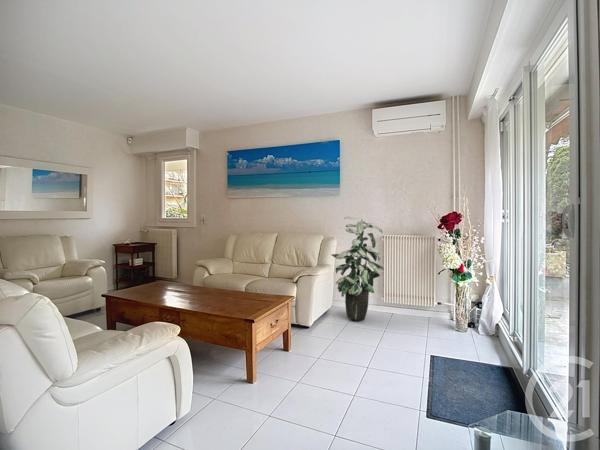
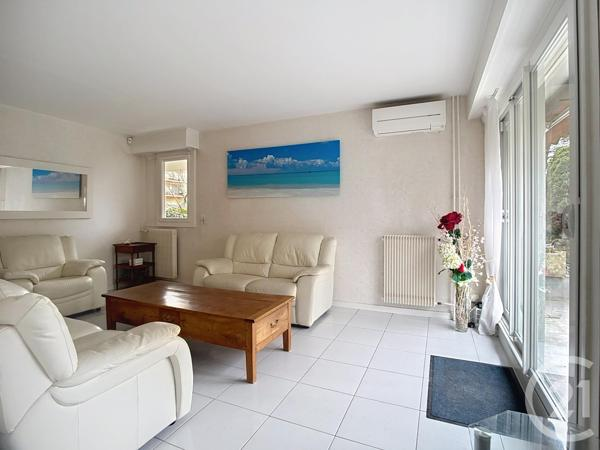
- indoor plant [330,215,385,321]
